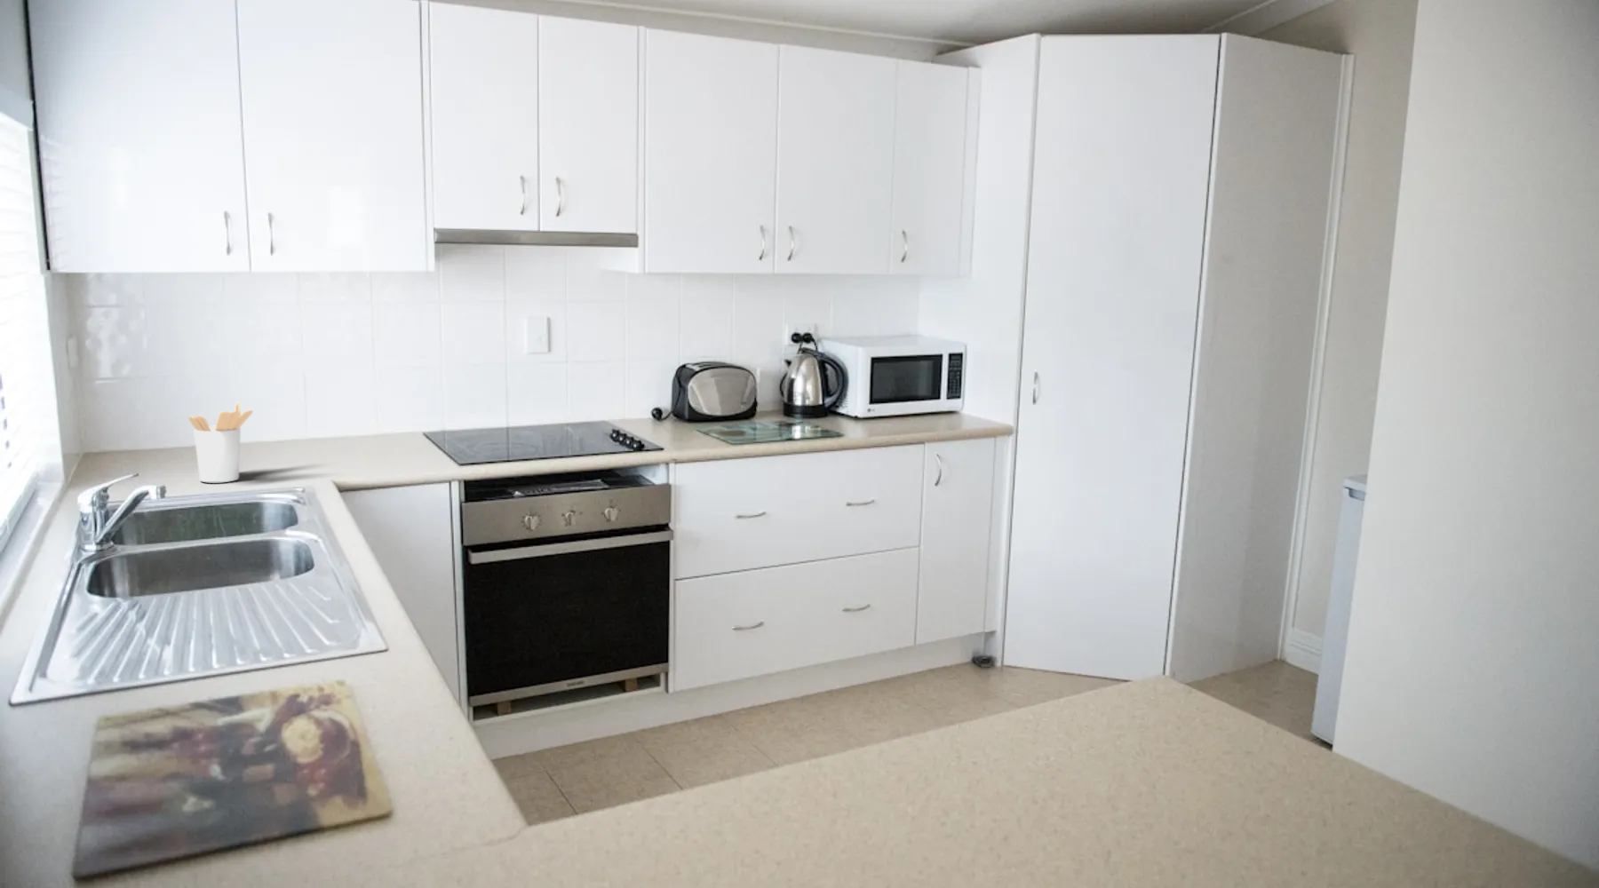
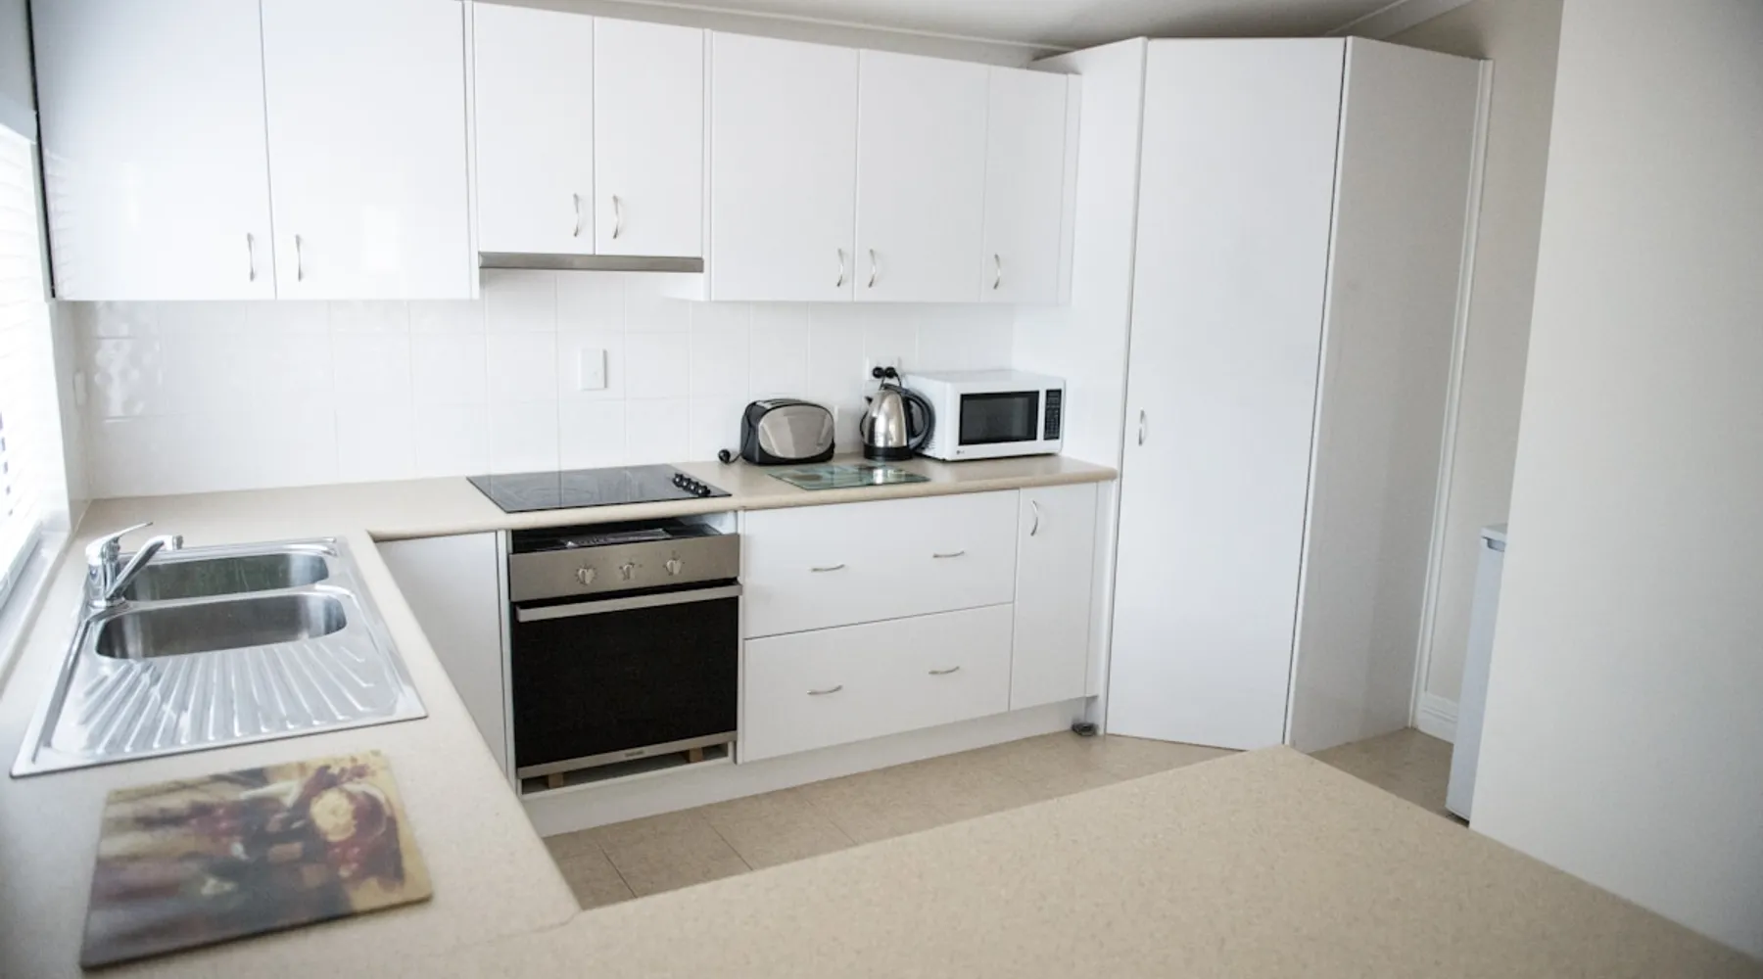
- utensil holder [187,400,254,483]
